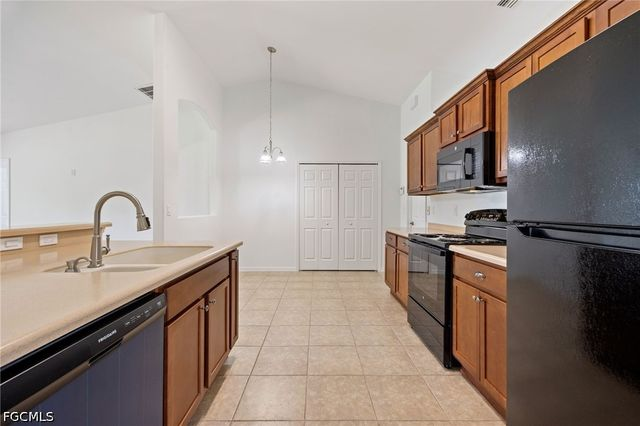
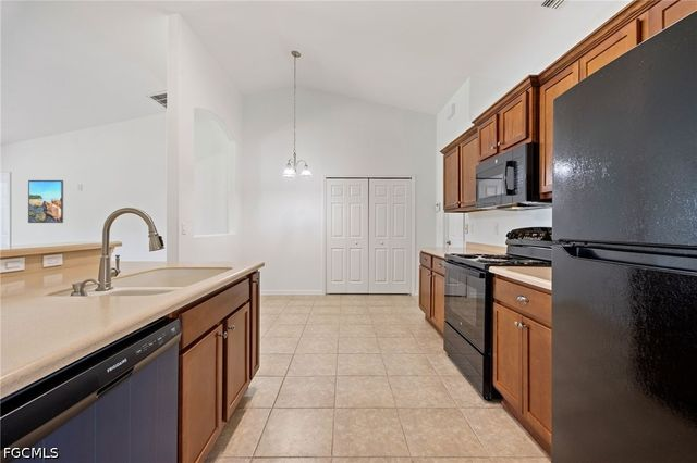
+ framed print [27,179,64,224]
